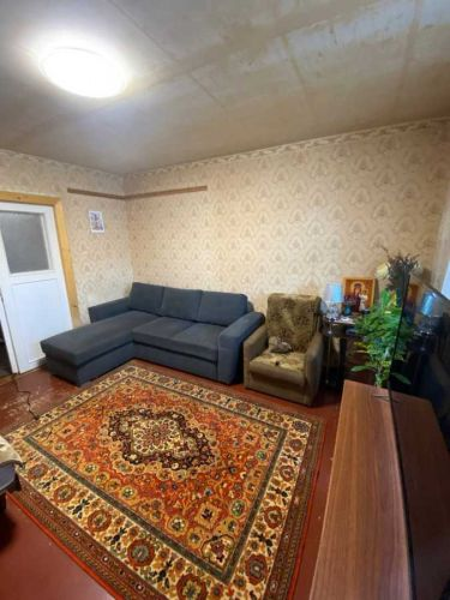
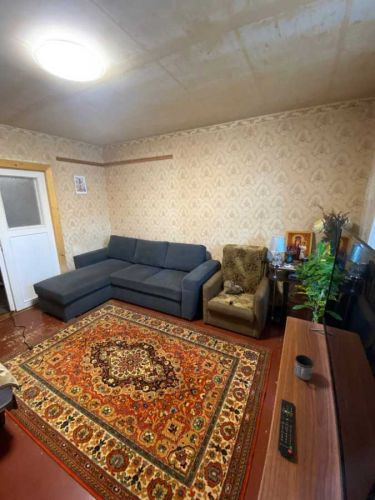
+ mug [294,354,315,381]
+ remote control [277,398,295,458]
